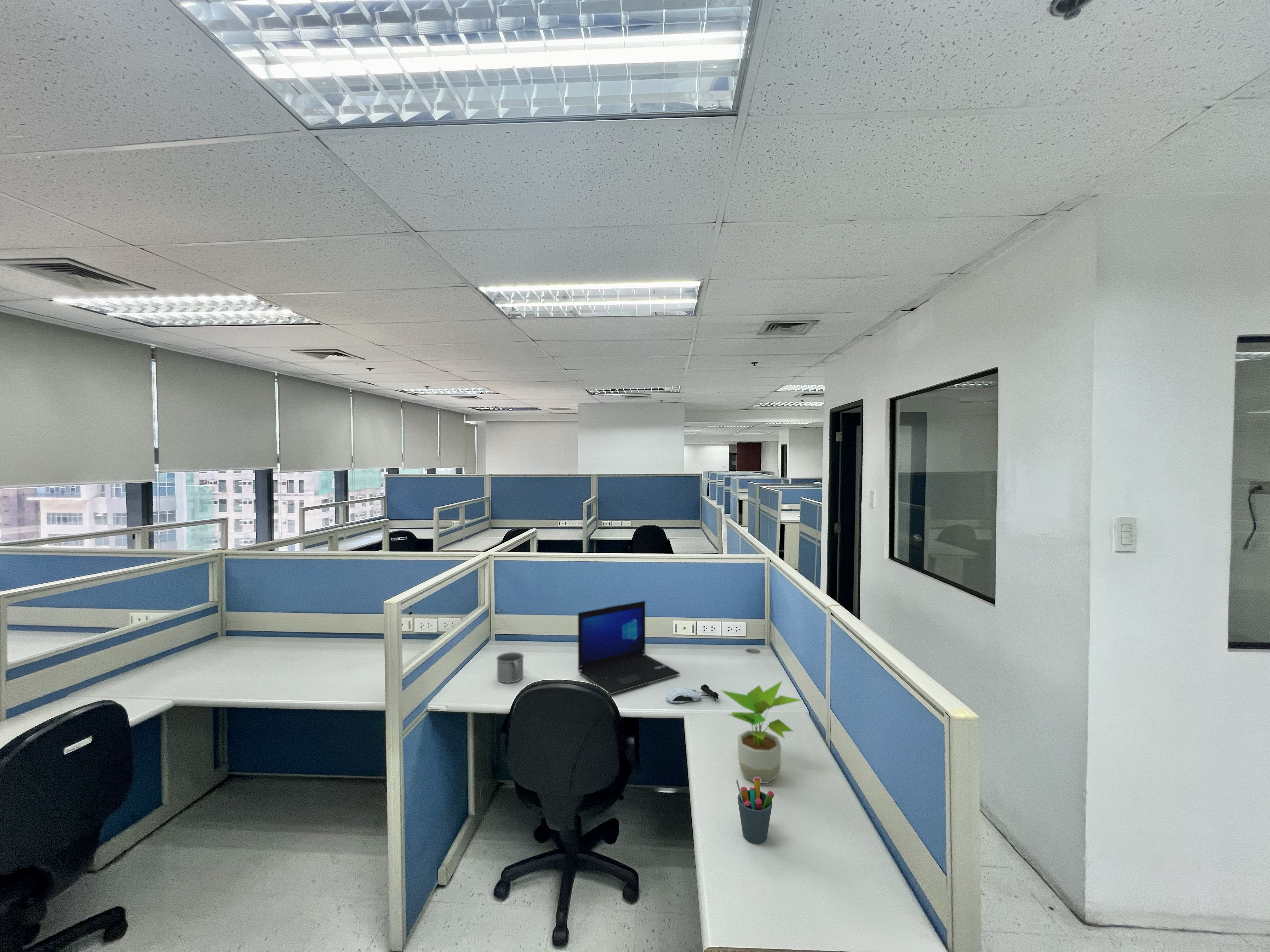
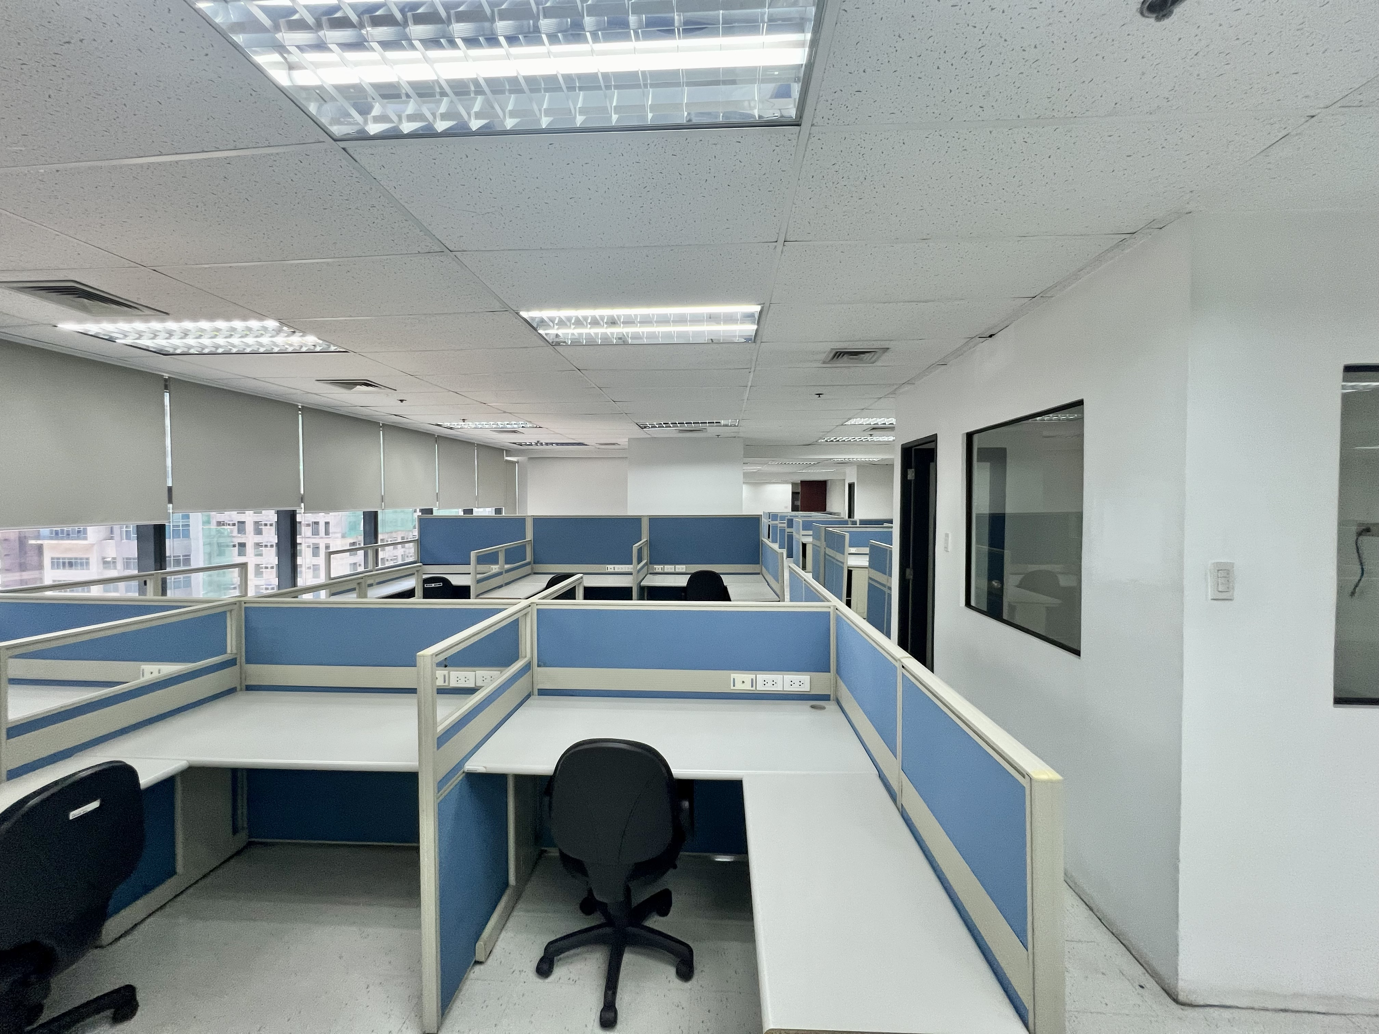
- computer mouse [666,684,719,704]
- pen holder [736,777,774,844]
- potted plant [720,680,802,784]
- laptop [578,600,680,695]
- mug [496,652,524,683]
